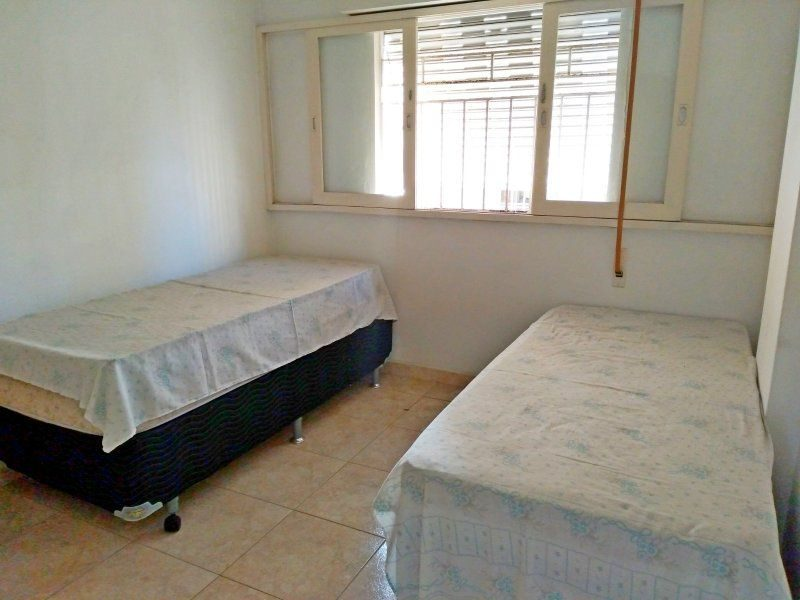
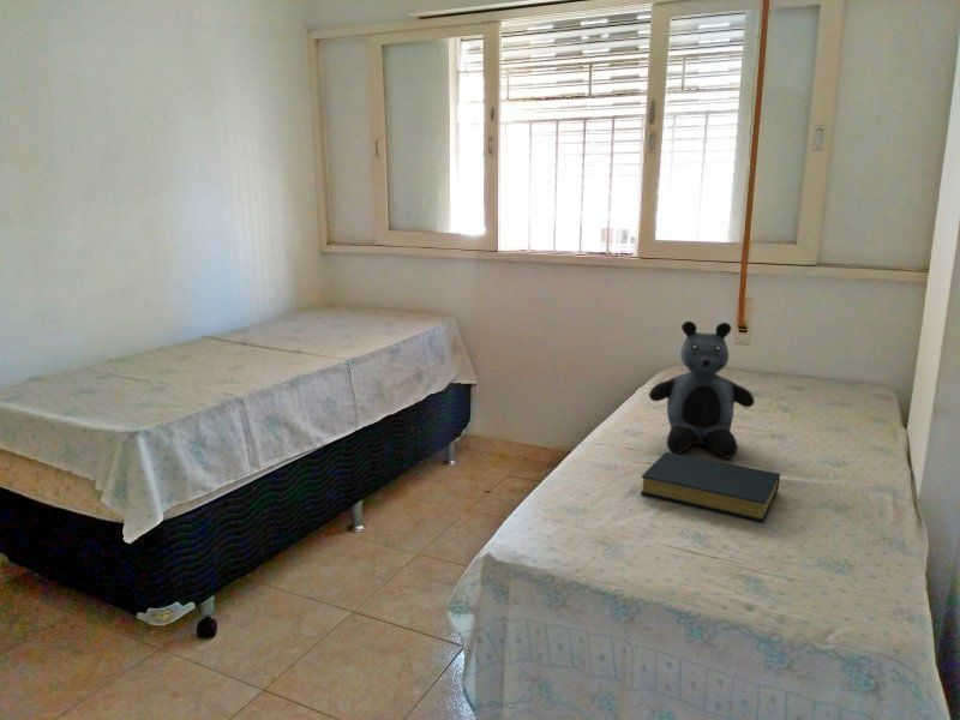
+ hardback book [640,451,781,523]
+ teddy bear [648,320,756,460]
